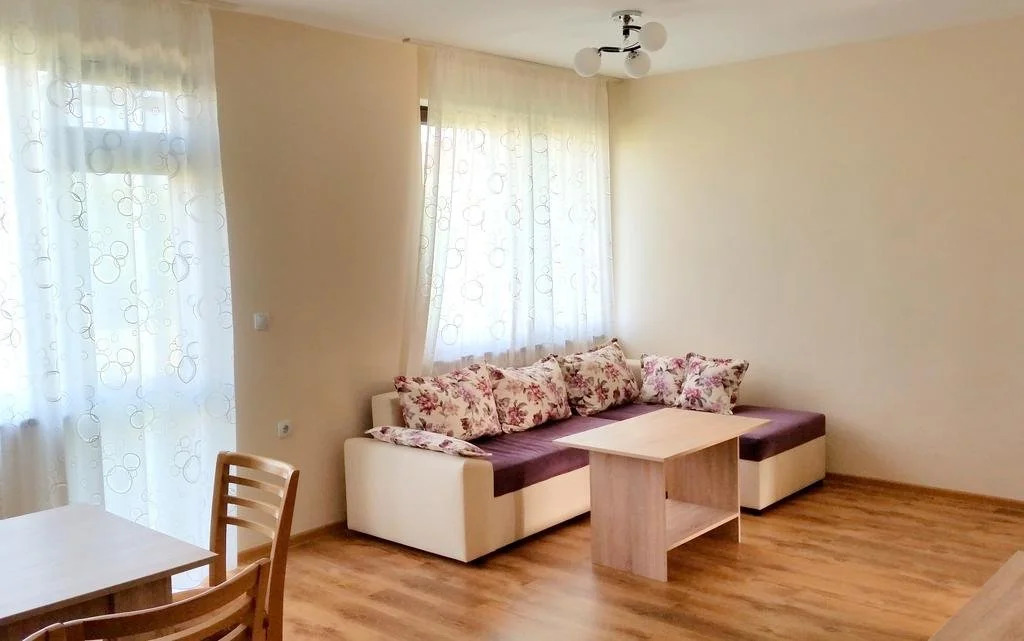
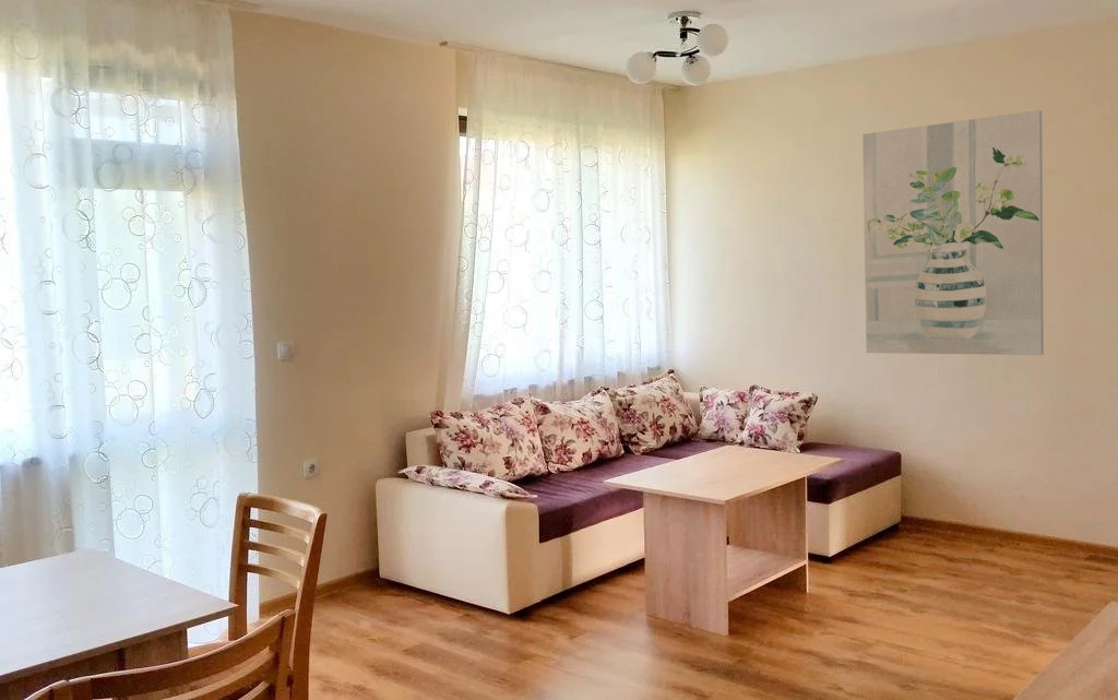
+ wall art [861,109,1045,356]
